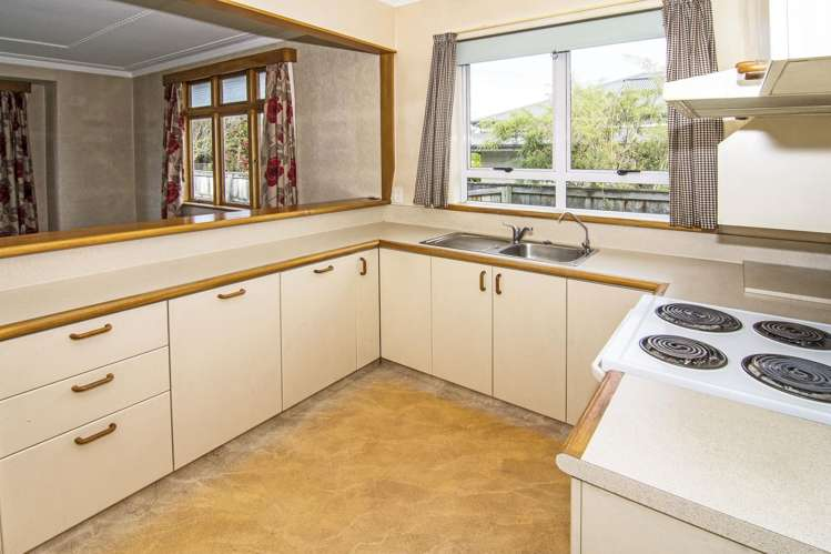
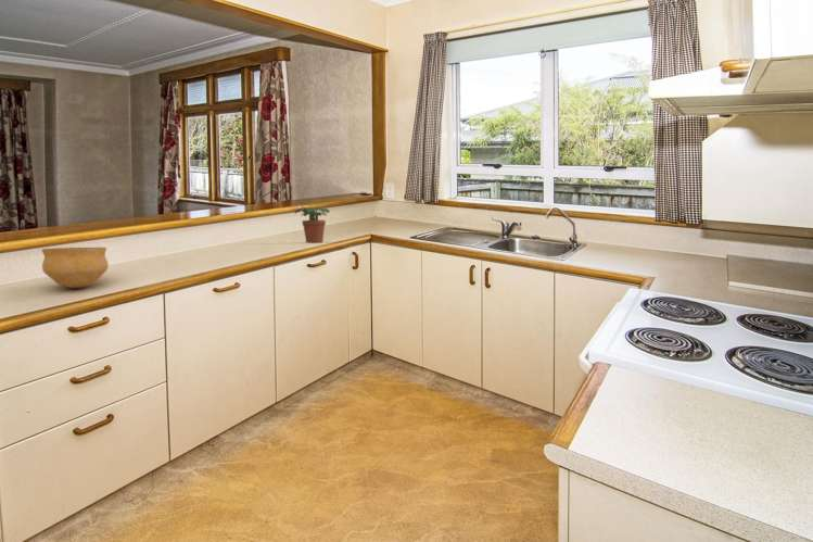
+ potted plant [294,206,331,243]
+ bowl [40,247,110,289]
